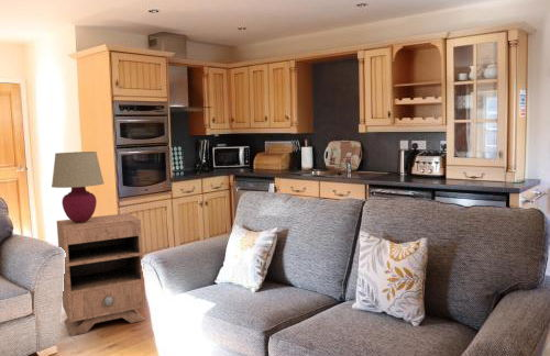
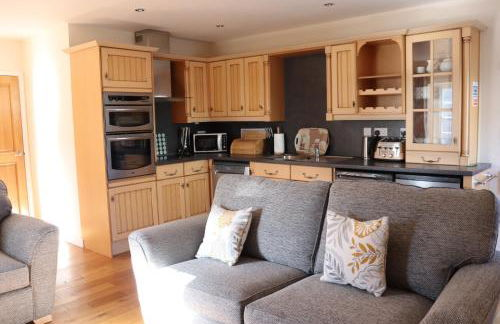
- table lamp [51,151,105,223]
- nightstand [56,212,146,337]
